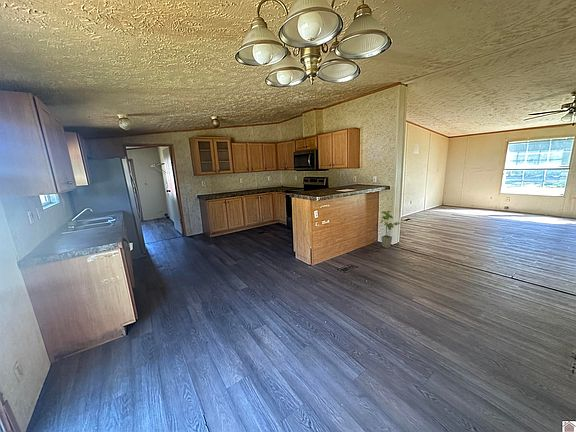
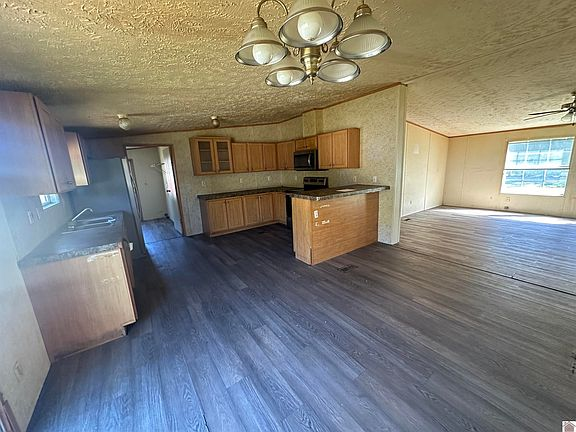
- house plant [380,210,402,249]
